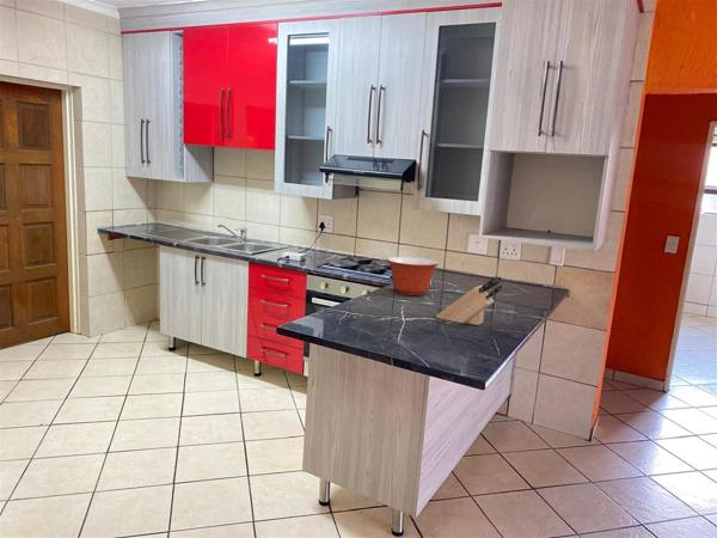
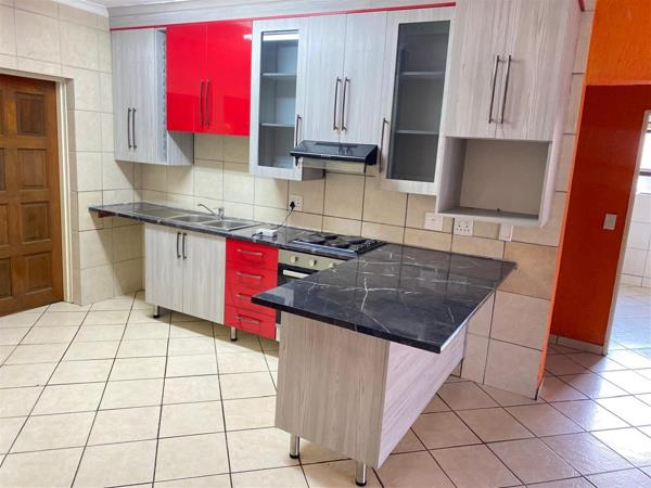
- knife block [435,275,503,326]
- mixing bowl [386,256,440,296]
